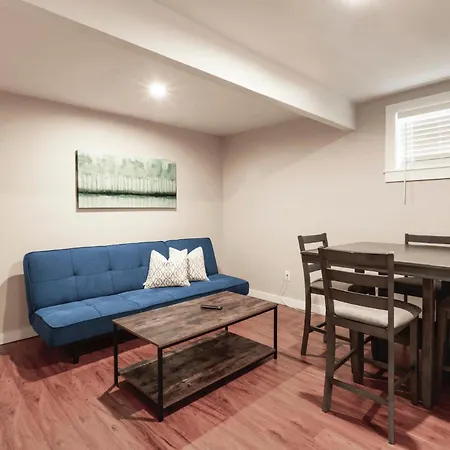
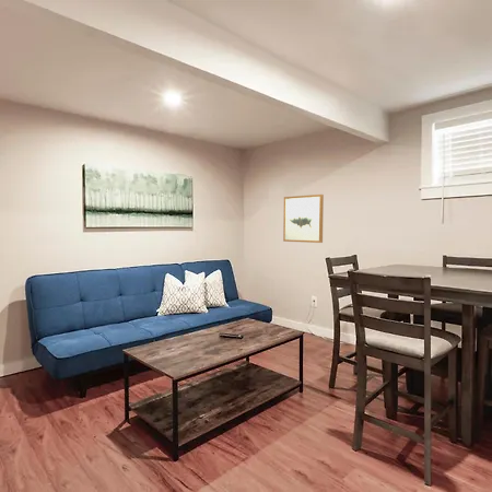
+ wall art [282,194,325,244]
